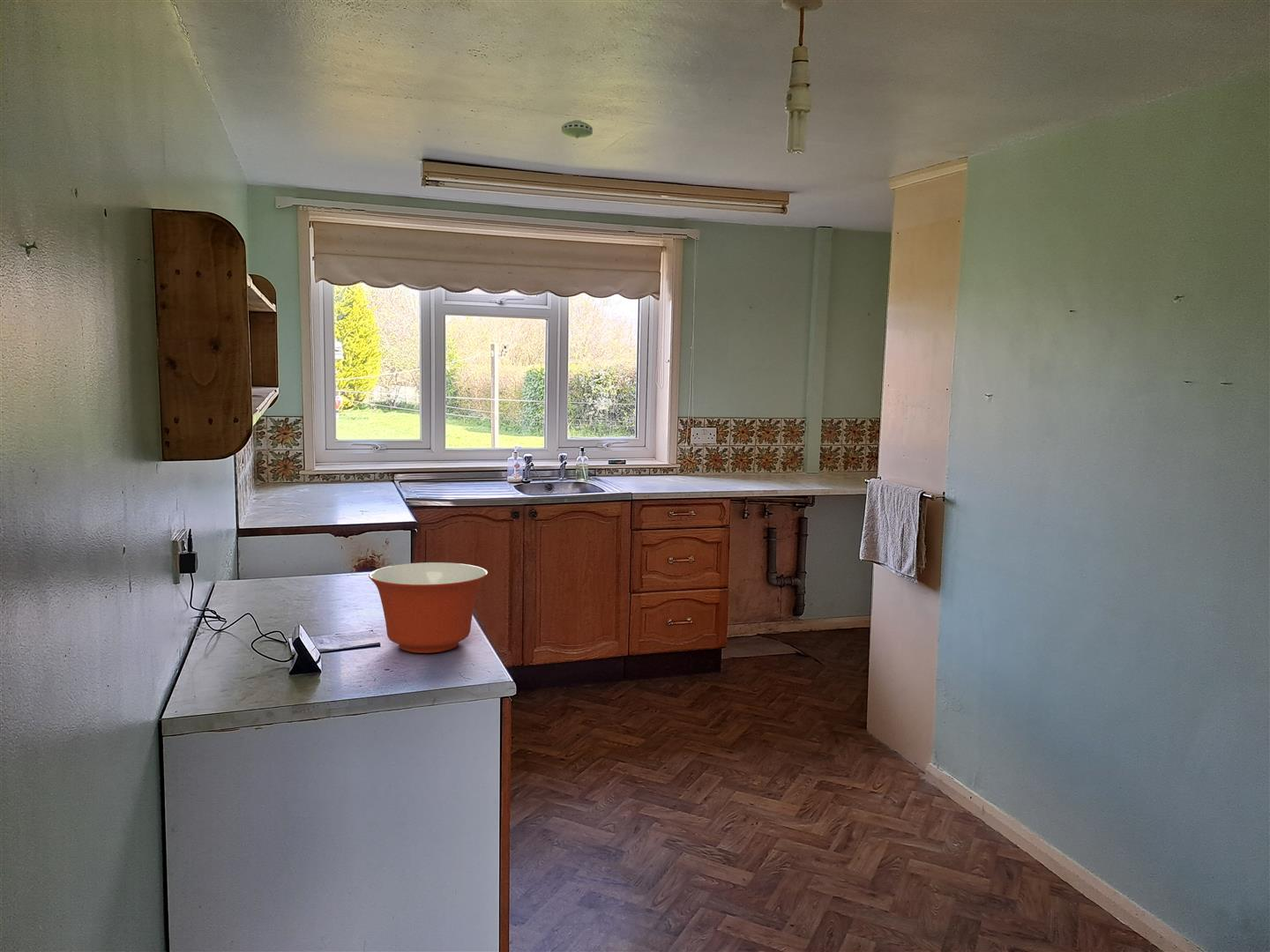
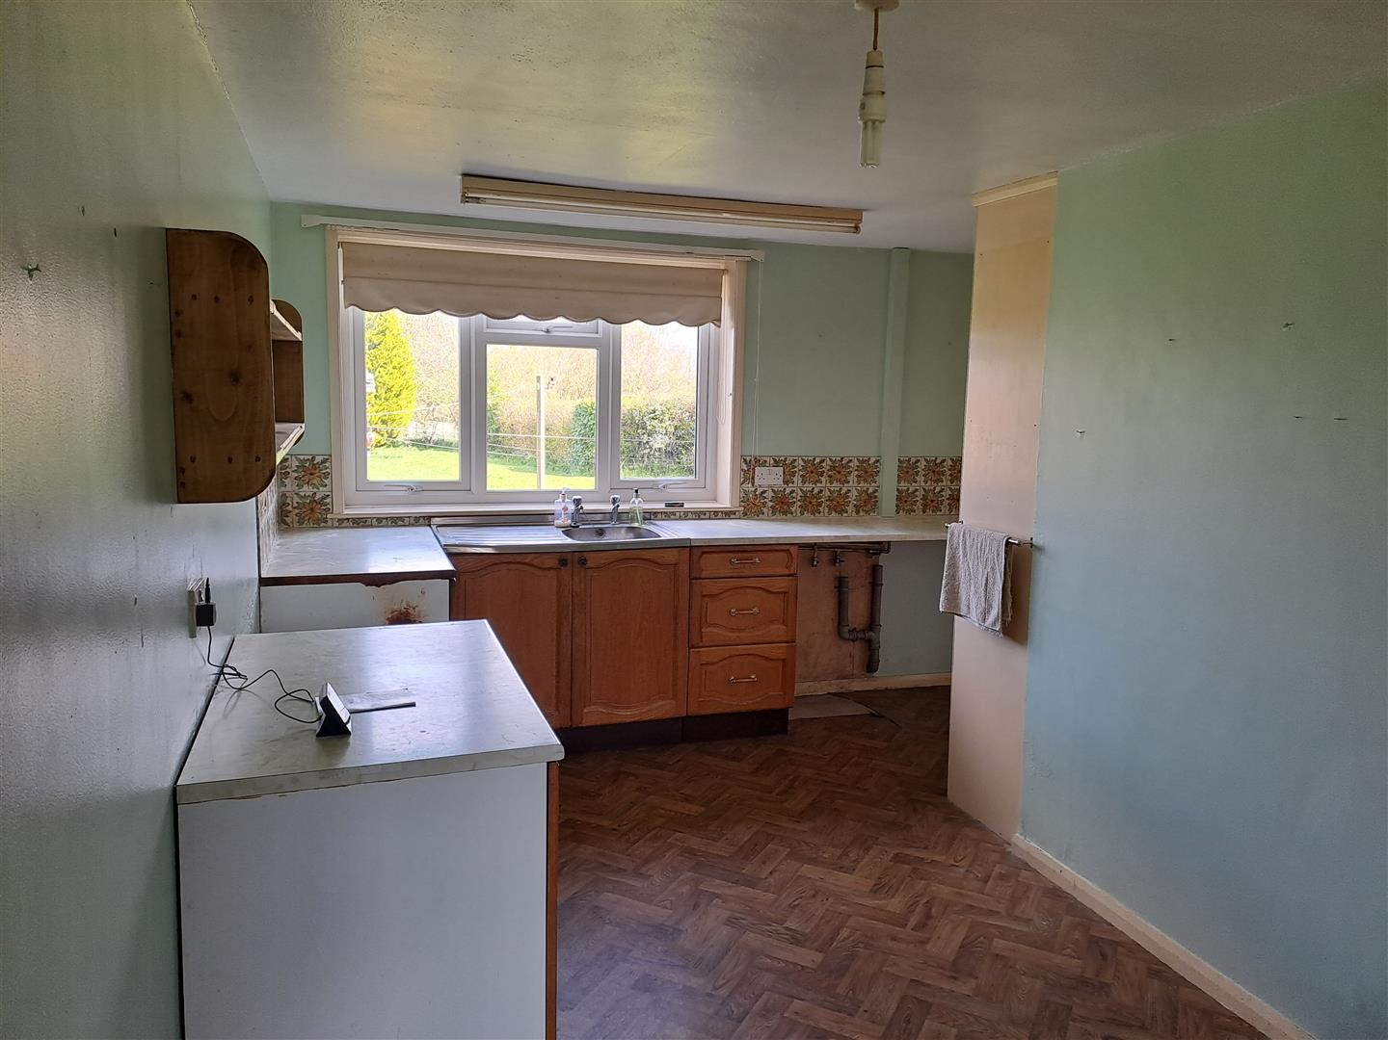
- mixing bowl [368,562,489,654]
- smoke detector [561,119,594,139]
